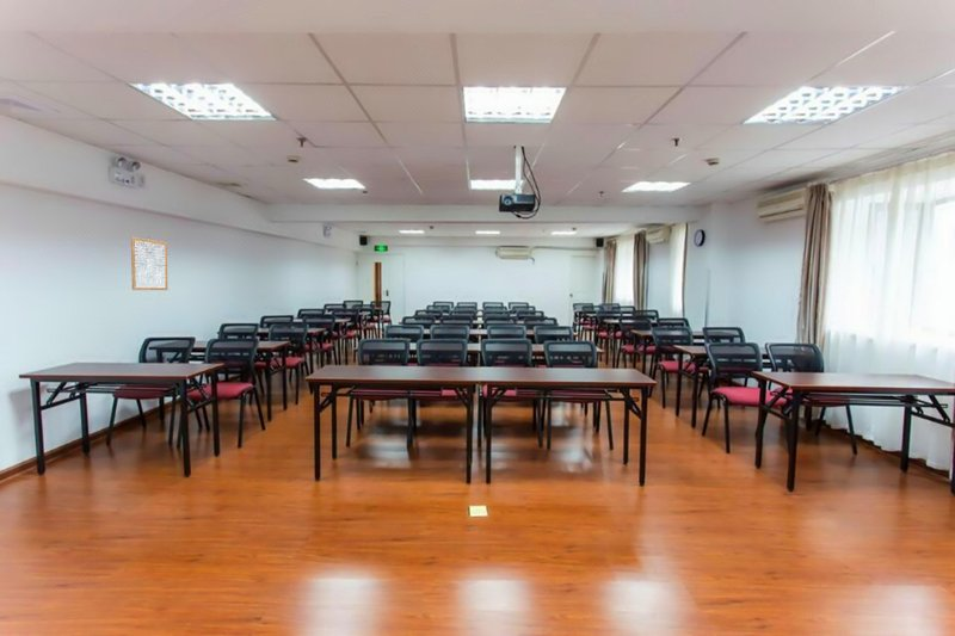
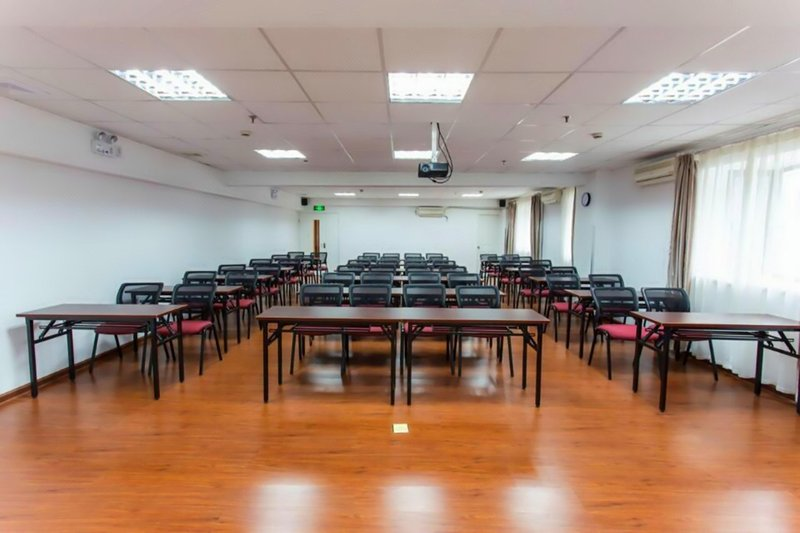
- wall art [130,236,168,291]
